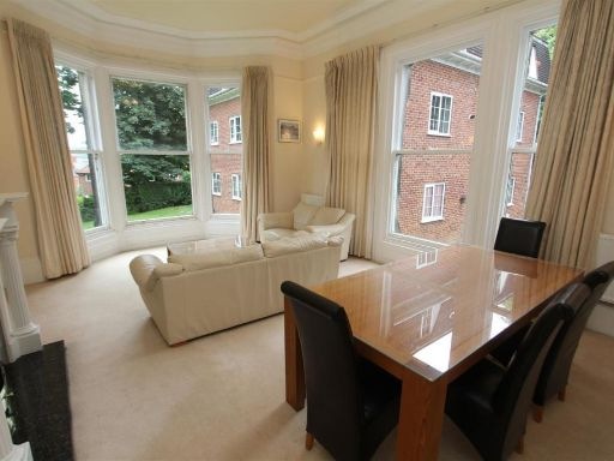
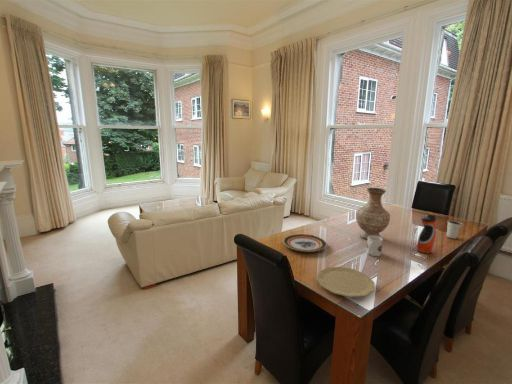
+ water bottle [416,211,437,254]
+ plate [315,266,375,298]
+ mug [365,236,384,257]
+ vase [355,187,391,240]
+ dixie cup [446,220,464,240]
+ plate [282,233,328,253]
